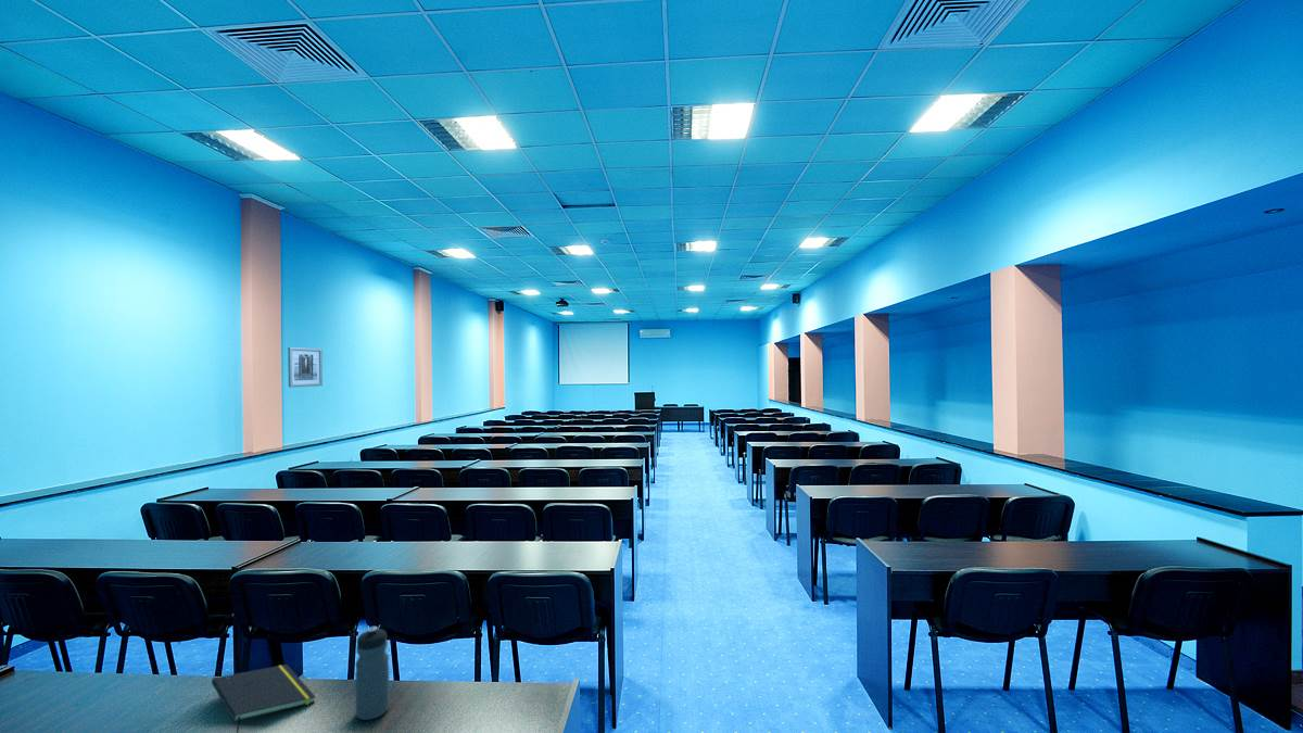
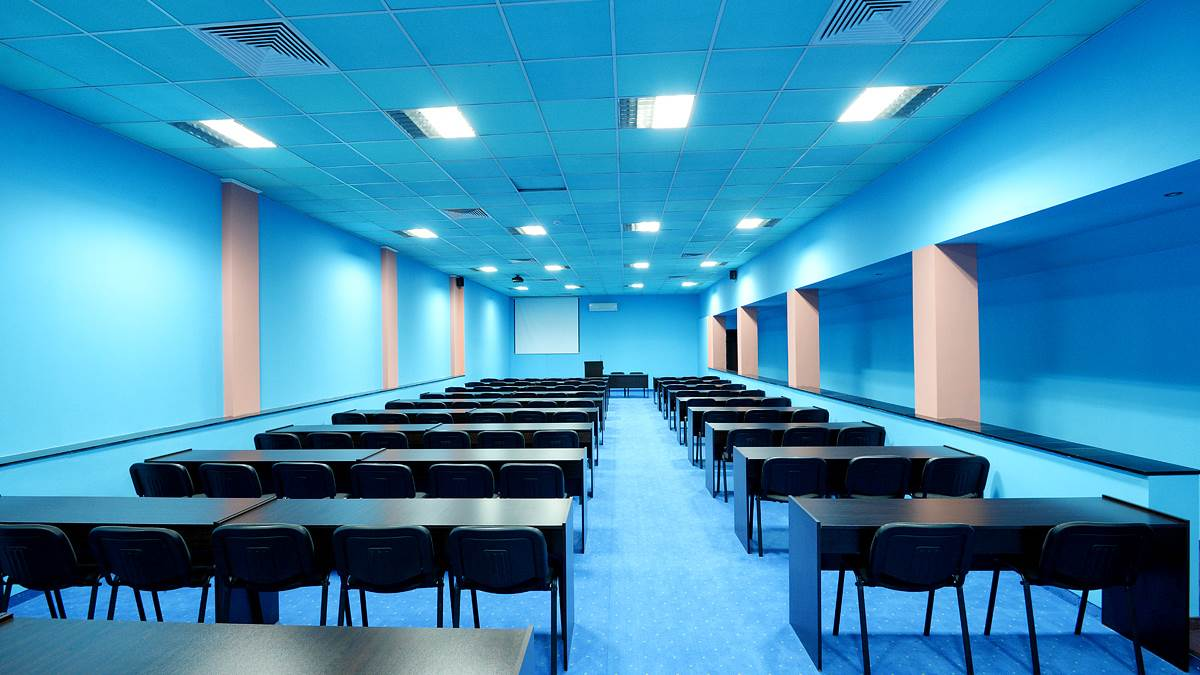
- wall art [287,346,324,389]
- notepad [211,664,317,733]
- water bottle [354,625,391,721]
